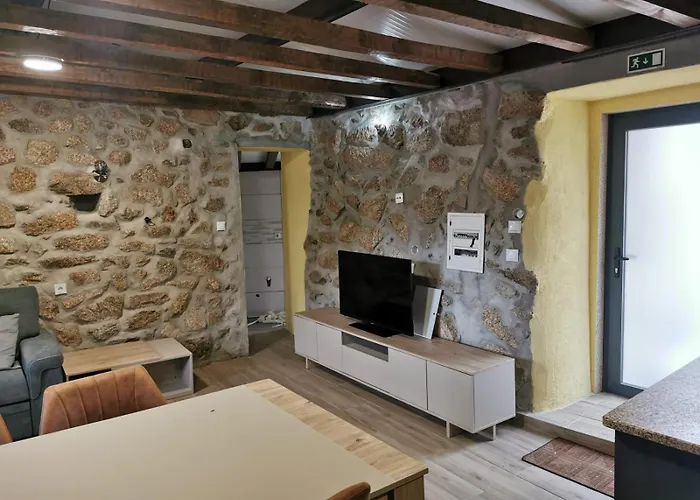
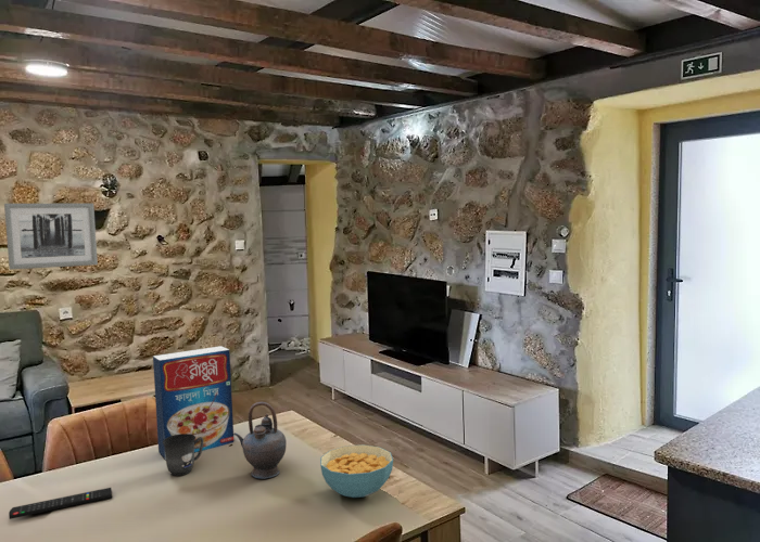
+ mug [163,434,204,477]
+ cereal bowl [319,443,394,499]
+ remote control [8,487,113,520]
+ teapot [233,401,288,480]
+ wall art [3,203,99,271]
+ cereal box [152,345,236,461]
